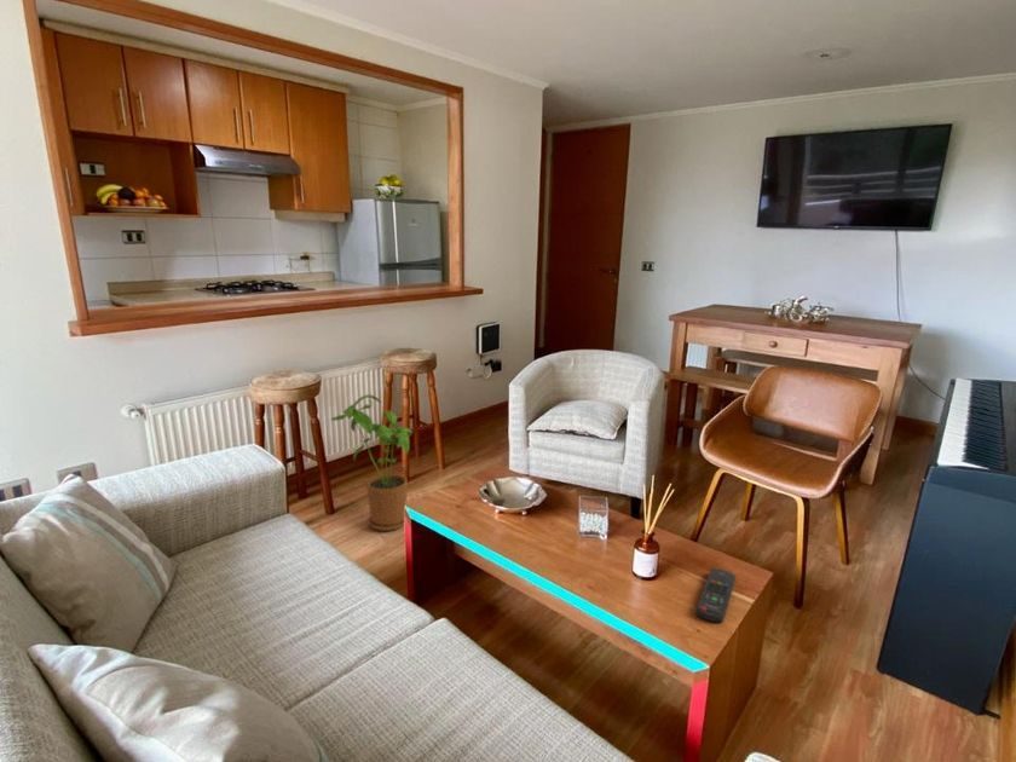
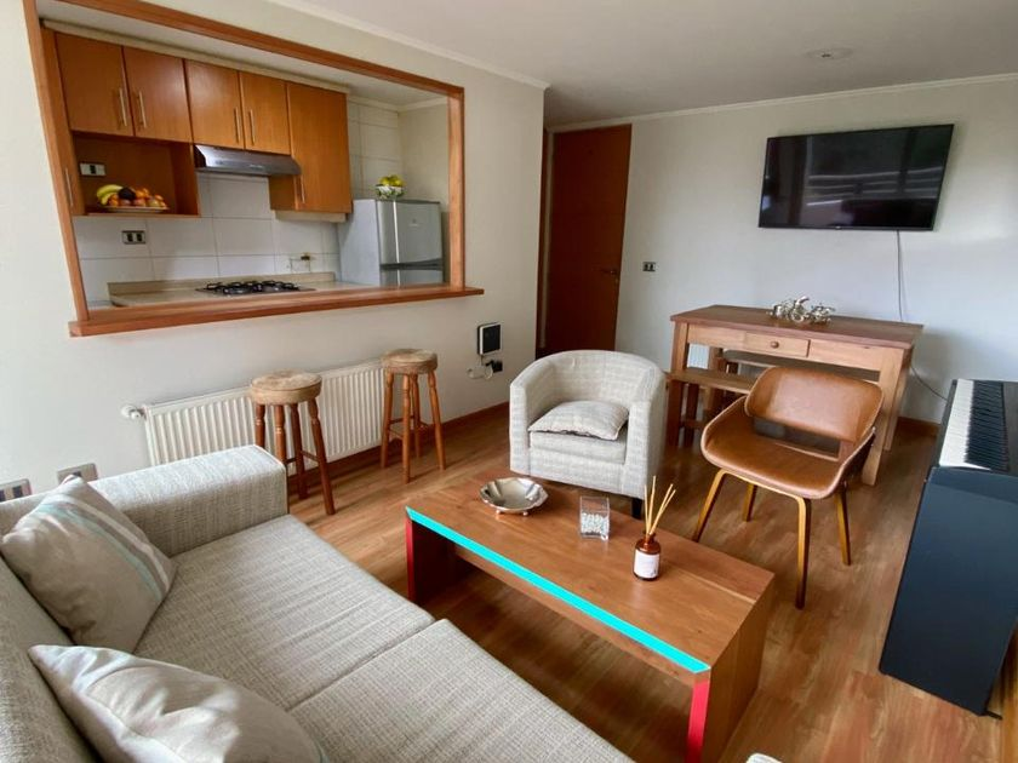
- remote control [694,567,737,623]
- house plant [330,393,414,532]
